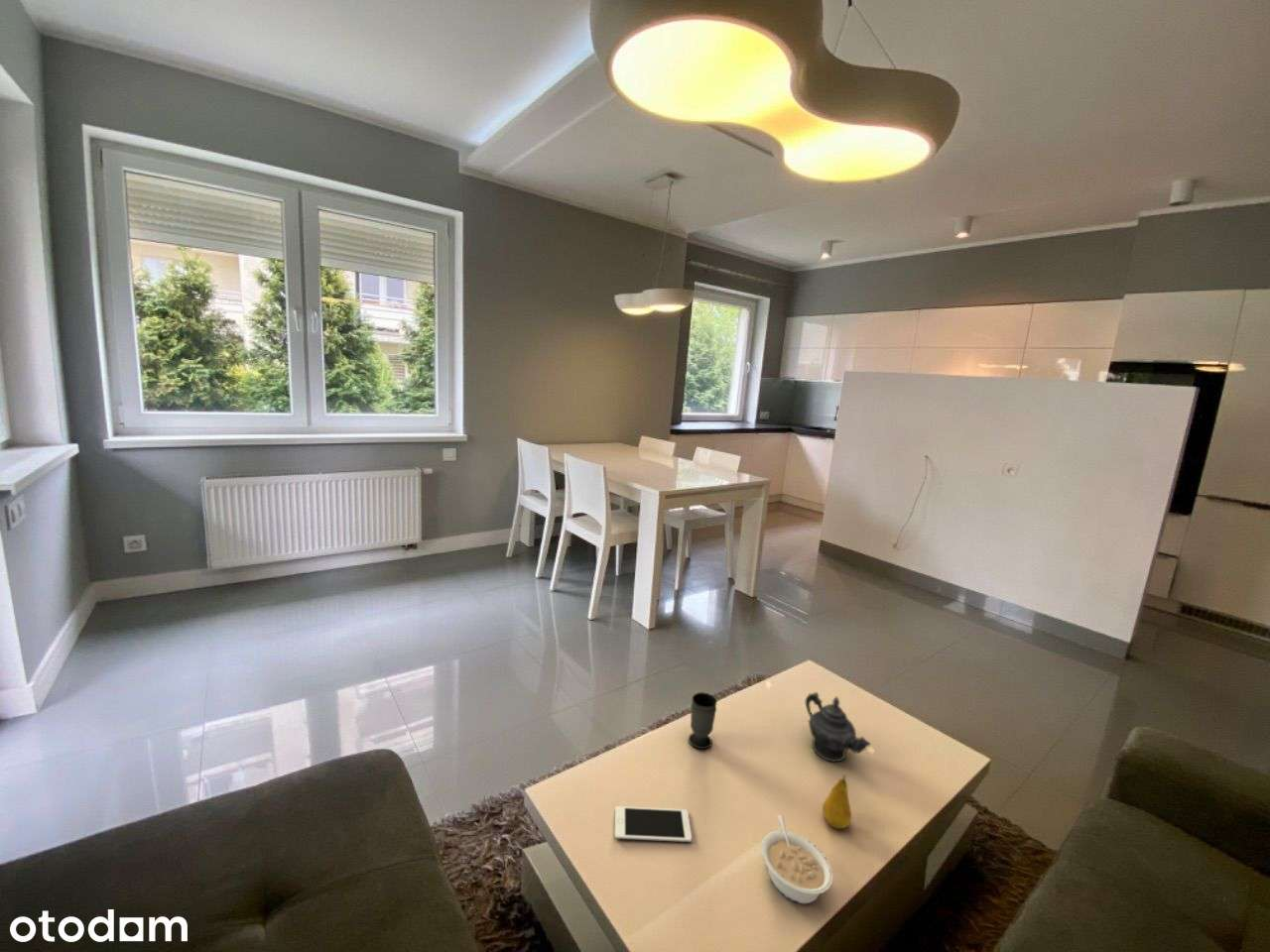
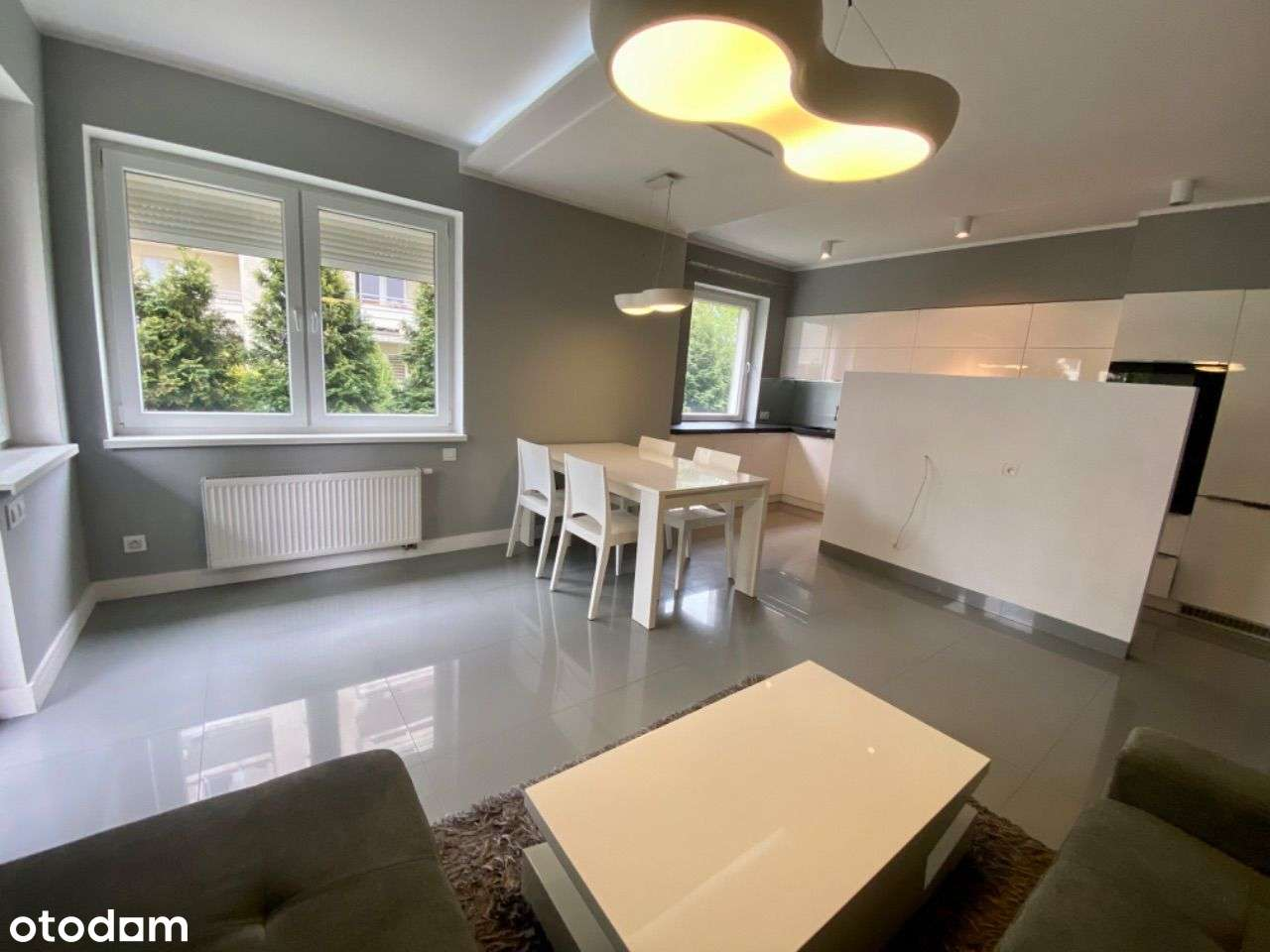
- cell phone [614,805,693,843]
- legume [760,814,834,904]
- cup [688,691,718,750]
- teapot [805,691,871,764]
- fruit [822,774,852,829]
